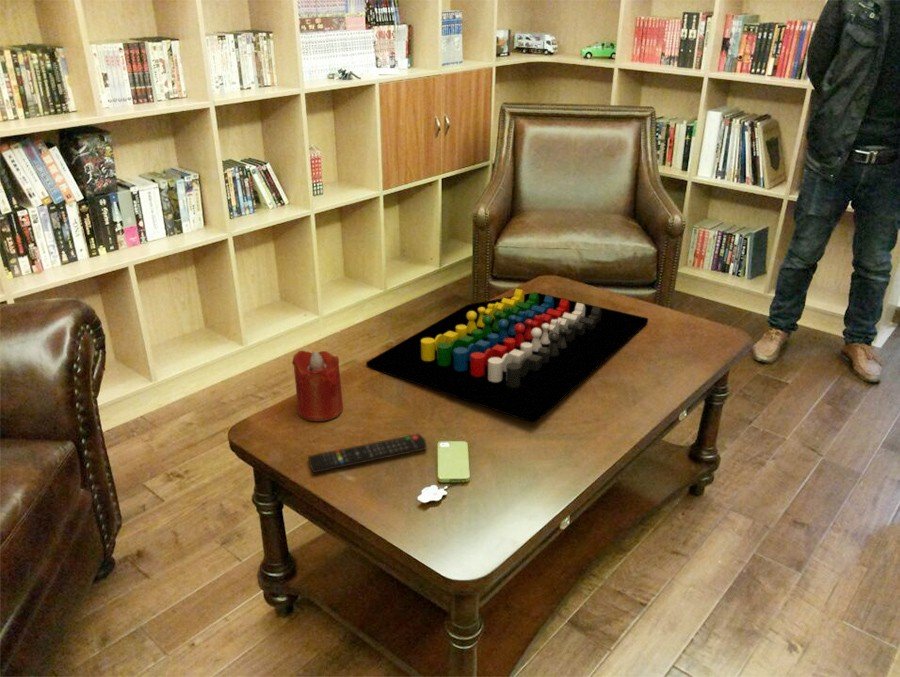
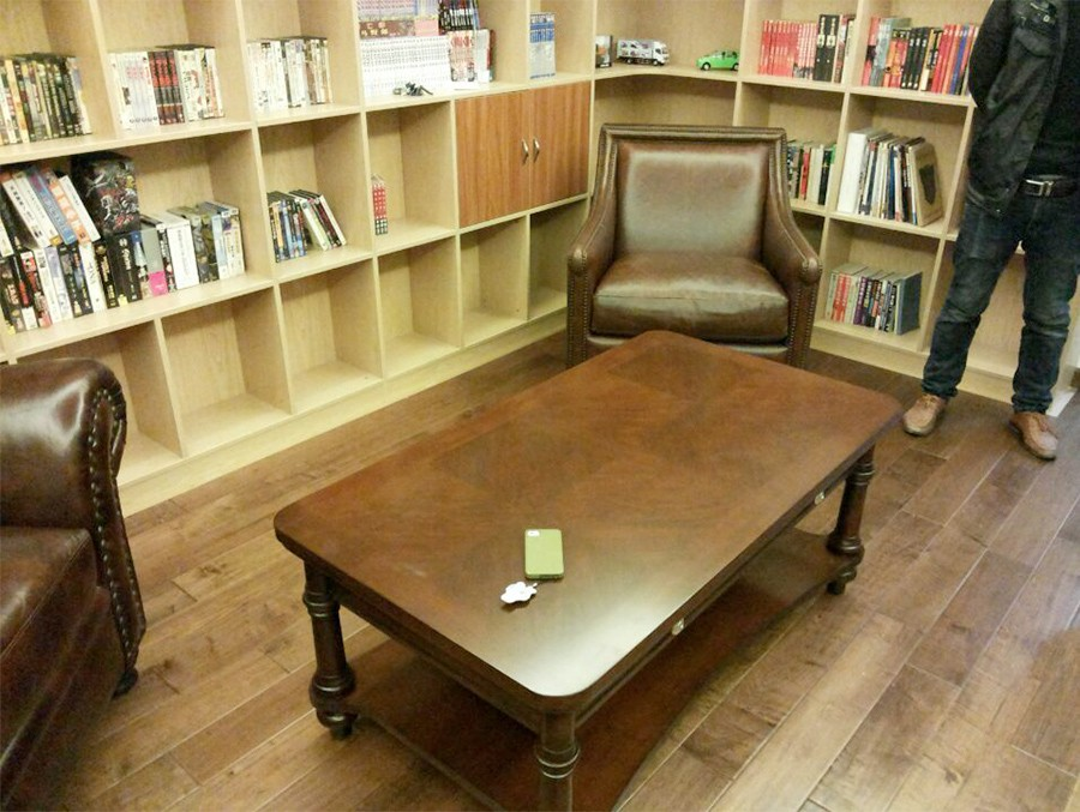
- remote control [307,433,427,474]
- board game [365,288,649,425]
- candle [291,350,344,422]
